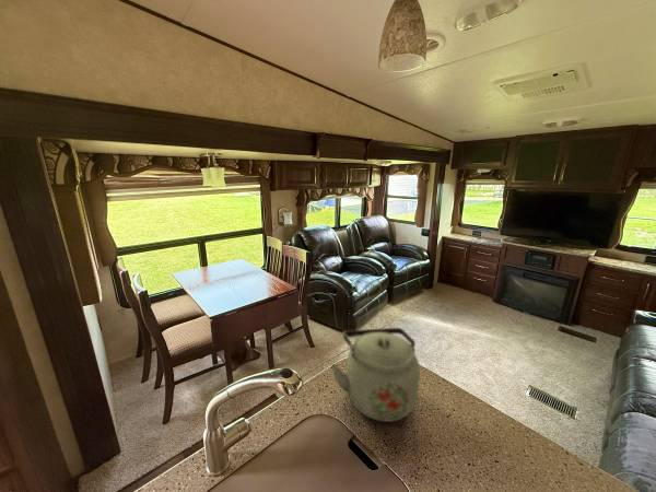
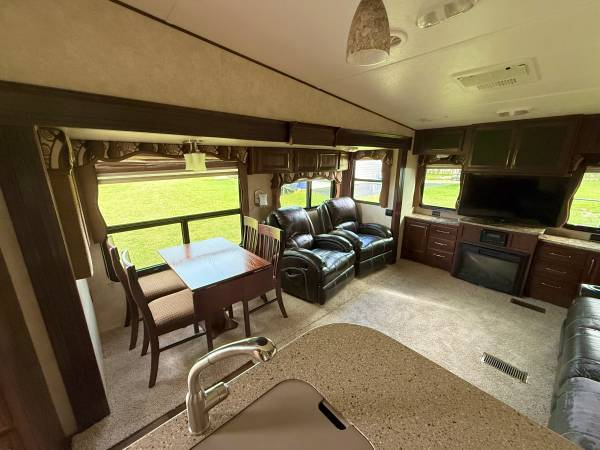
- kettle [330,327,421,423]
